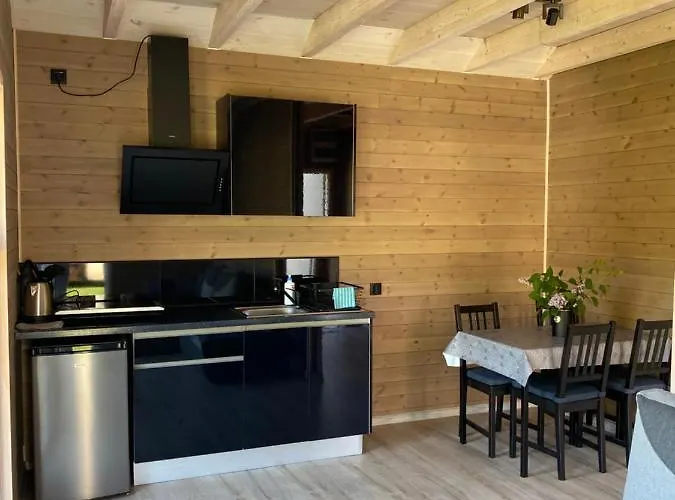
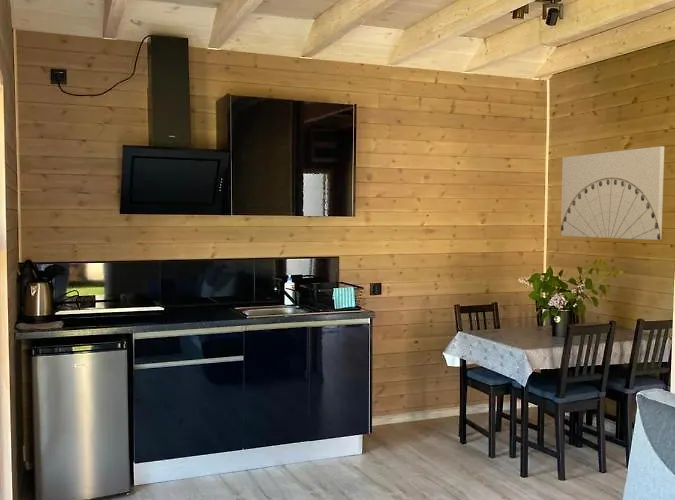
+ wall art [560,145,665,241]
